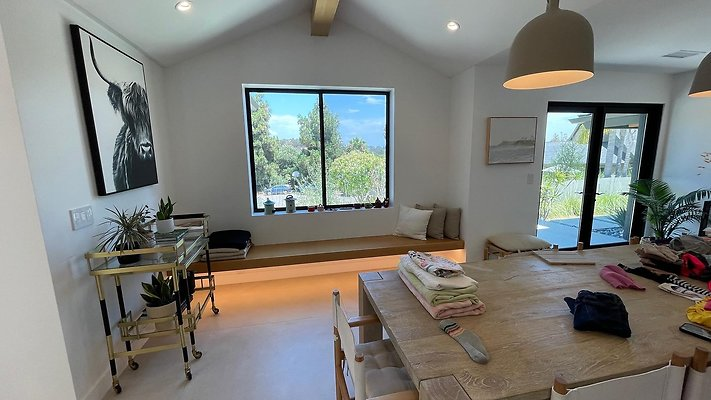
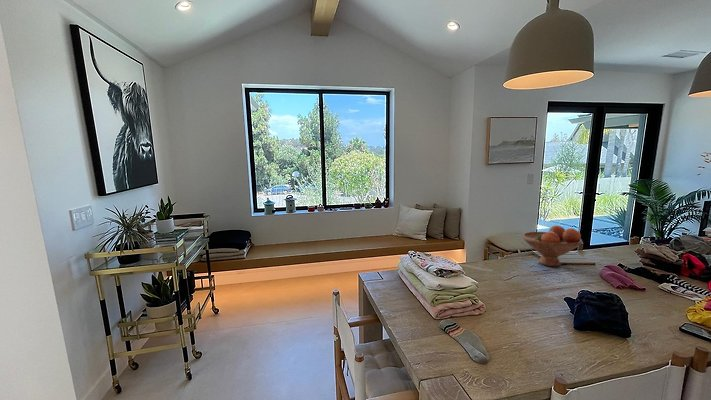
+ fruit bowl [521,224,584,267]
